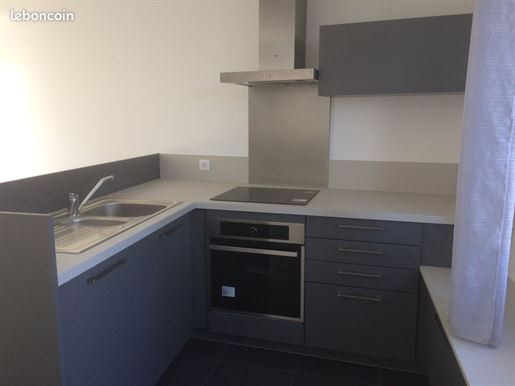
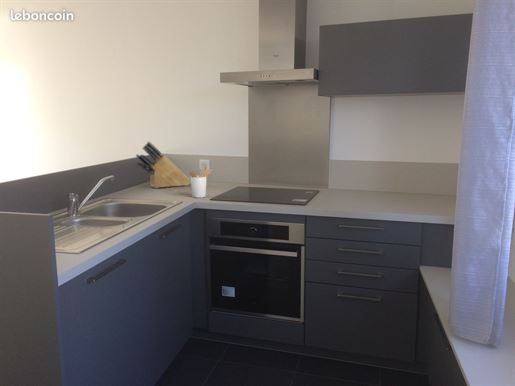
+ knife block [135,140,191,189]
+ utensil holder [189,165,213,199]
